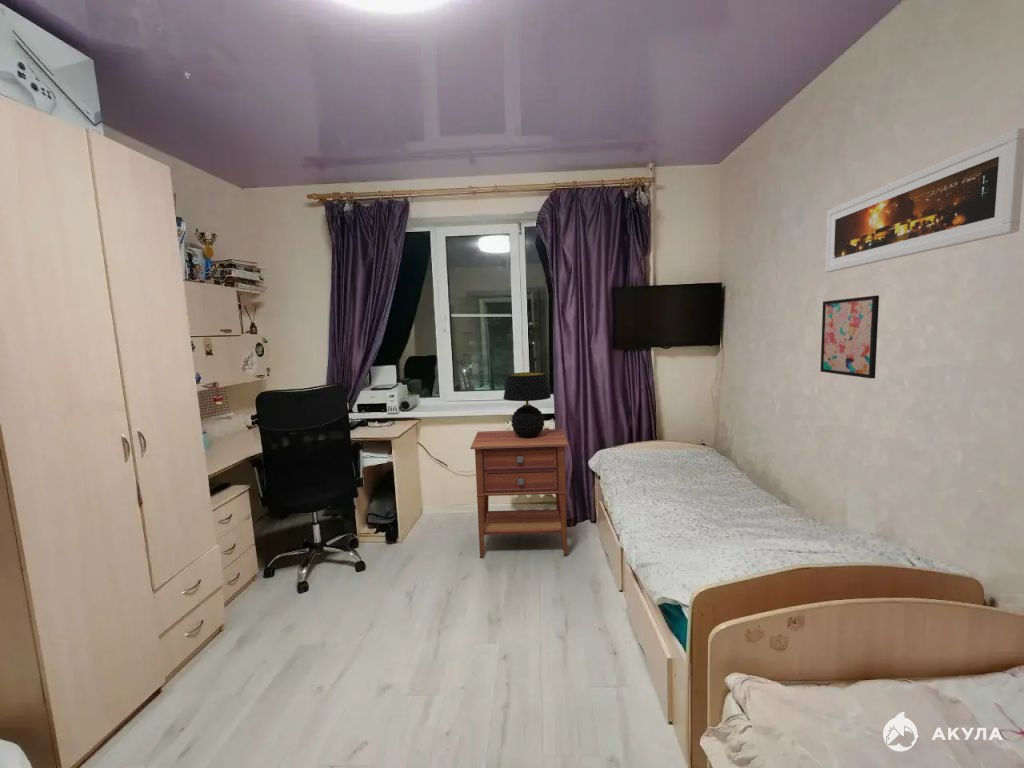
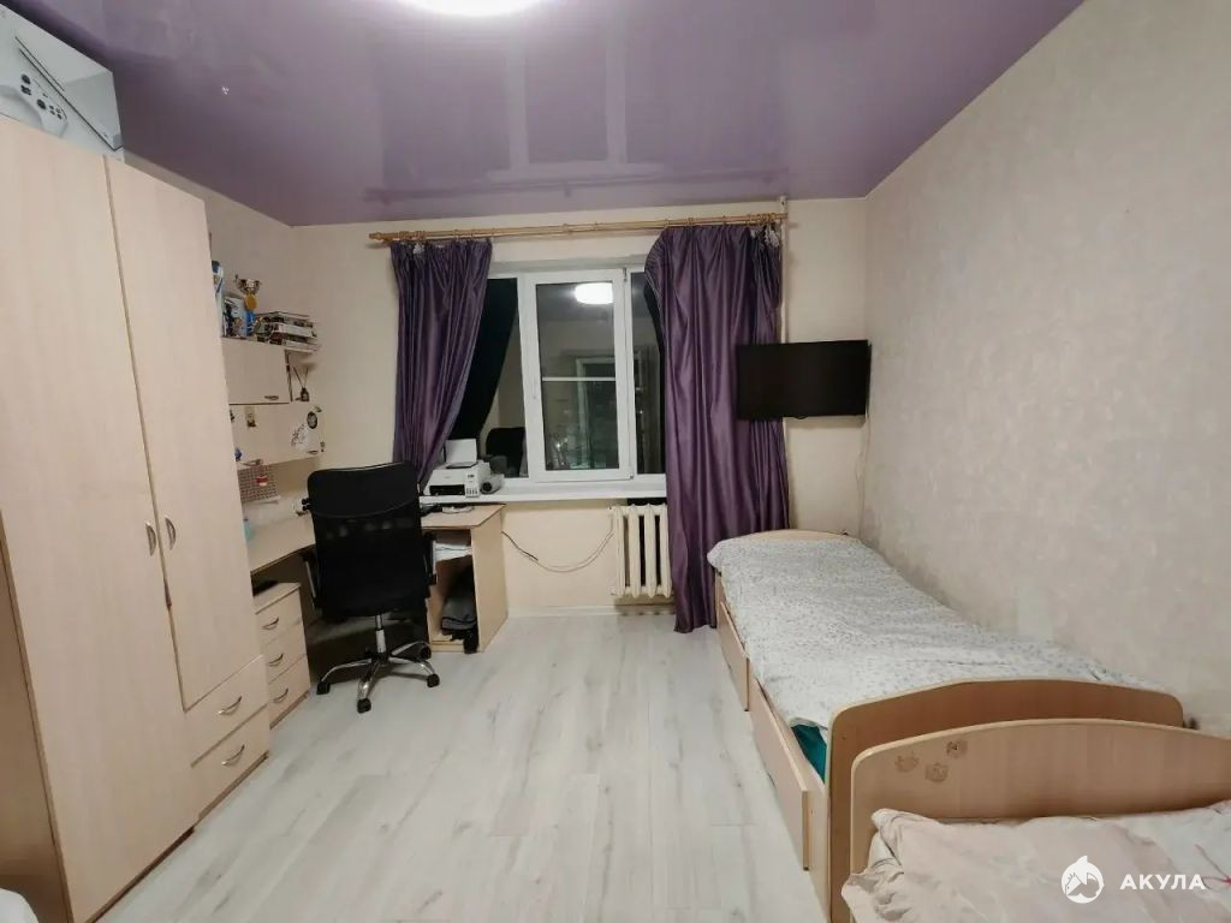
- table lamp [502,371,552,438]
- nightstand [469,428,570,559]
- wall art [820,295,880,379]
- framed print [824,127,1024,273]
